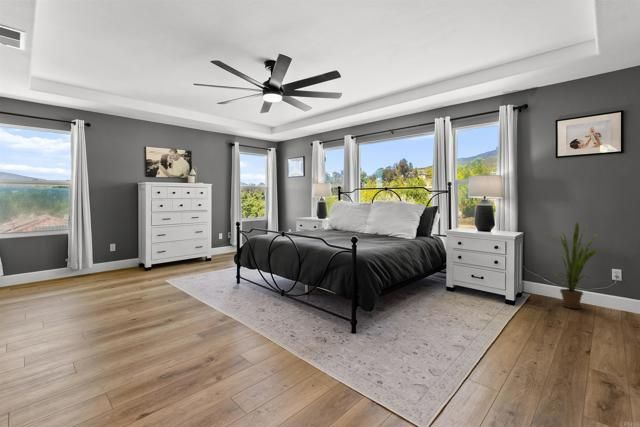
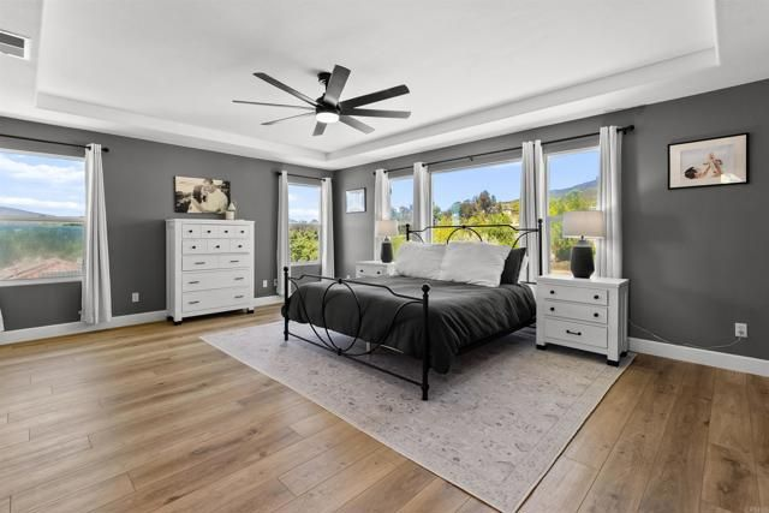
- house plant [543,221,602,309]
